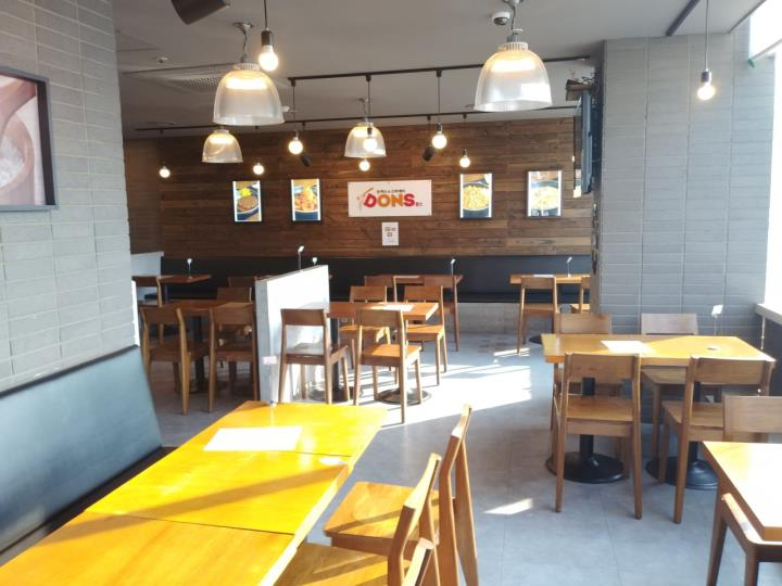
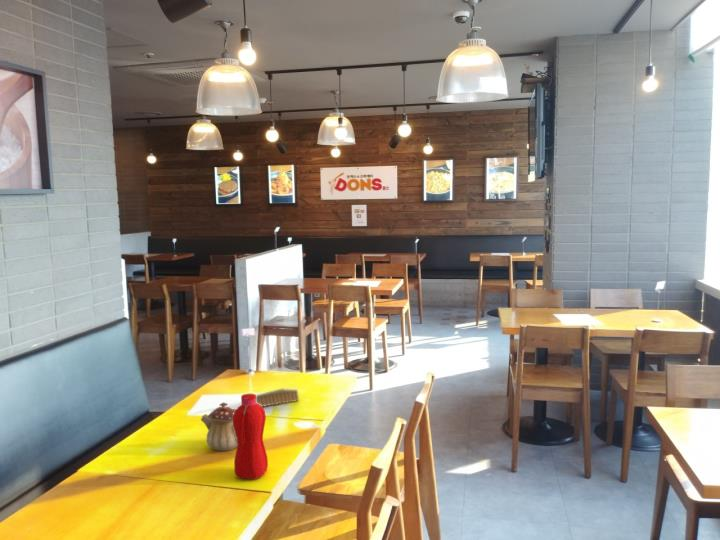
+ water bottle [233,393,269,480]
+ napkin holder [255,387,300,408]
+ teapot [200,401,238,452]
